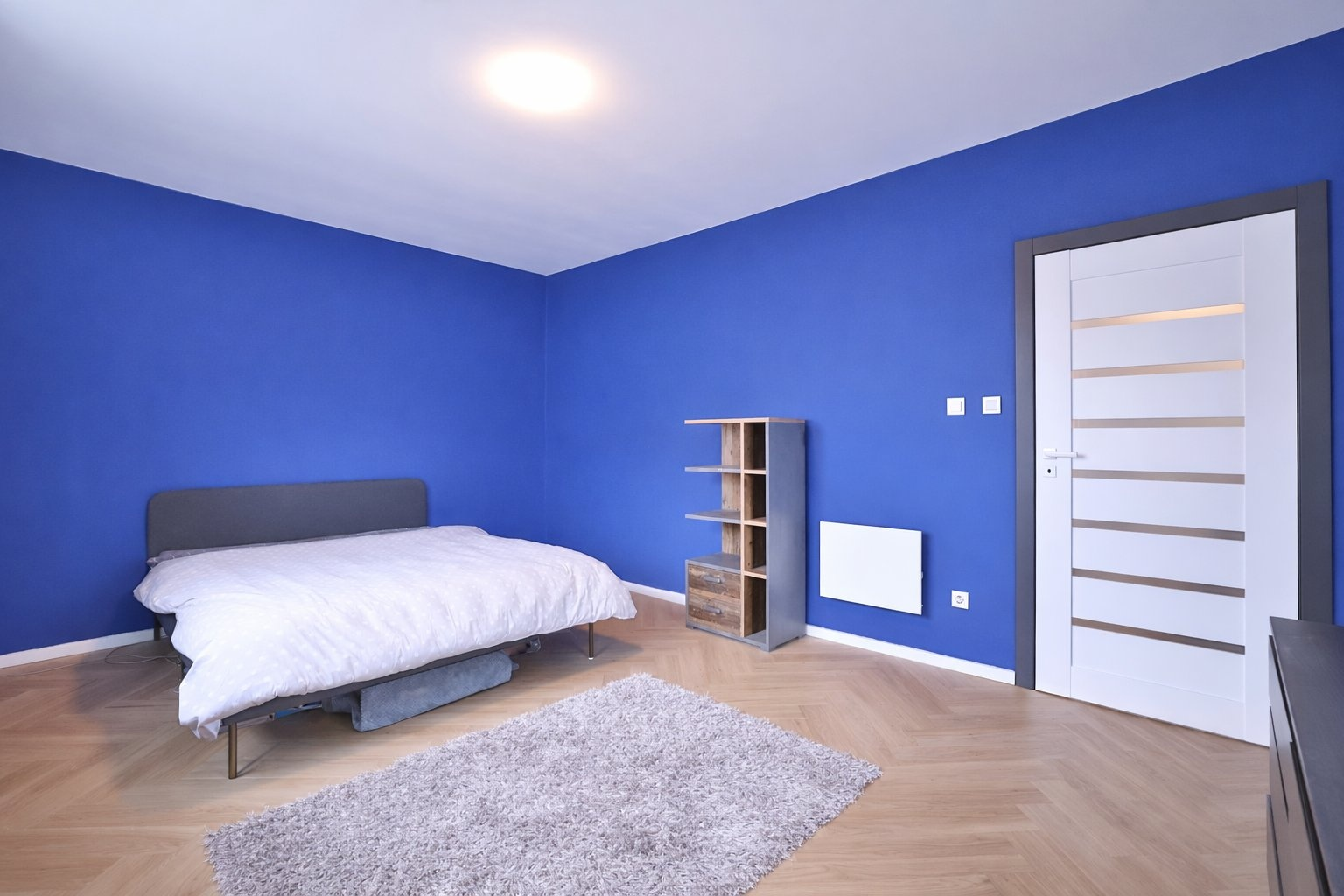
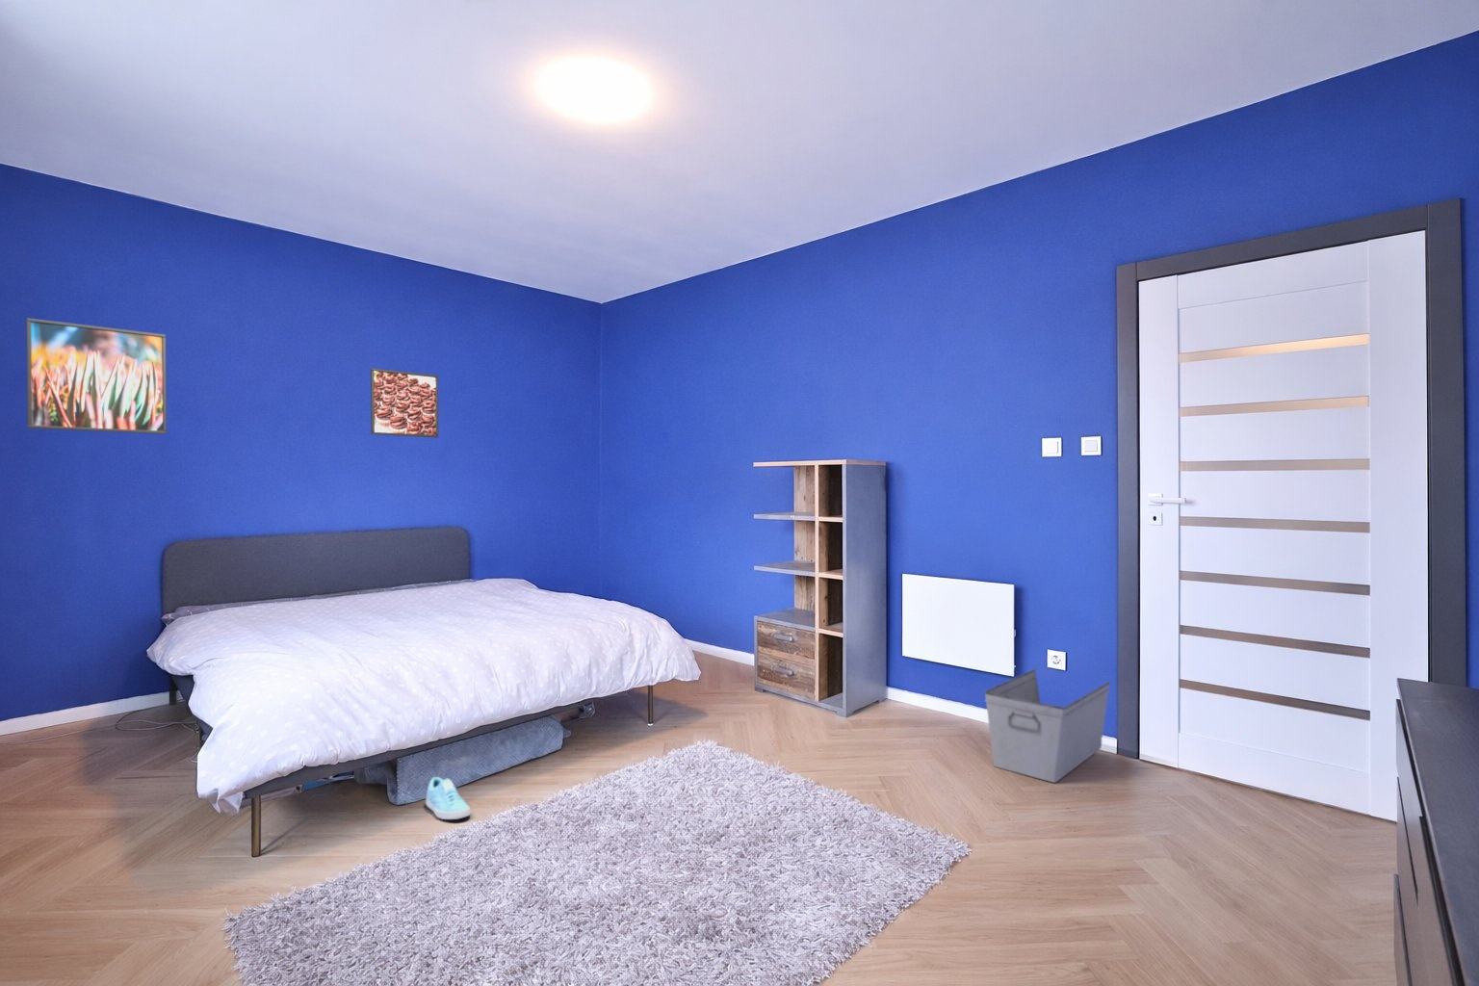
+ sneaker [425,776,472,821]
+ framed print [25,317,167,435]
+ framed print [370,366,439,439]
+ storage bin [983,668,1111,784]
